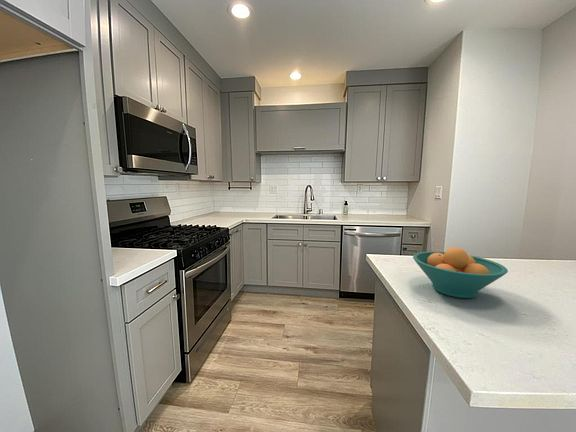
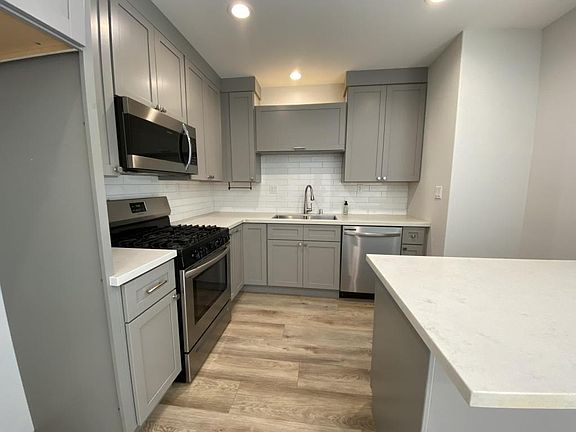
- fruit bowl [412,246,509,299]
